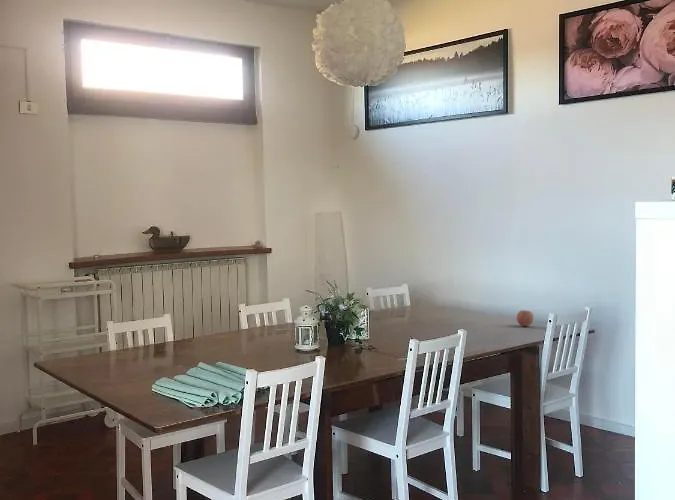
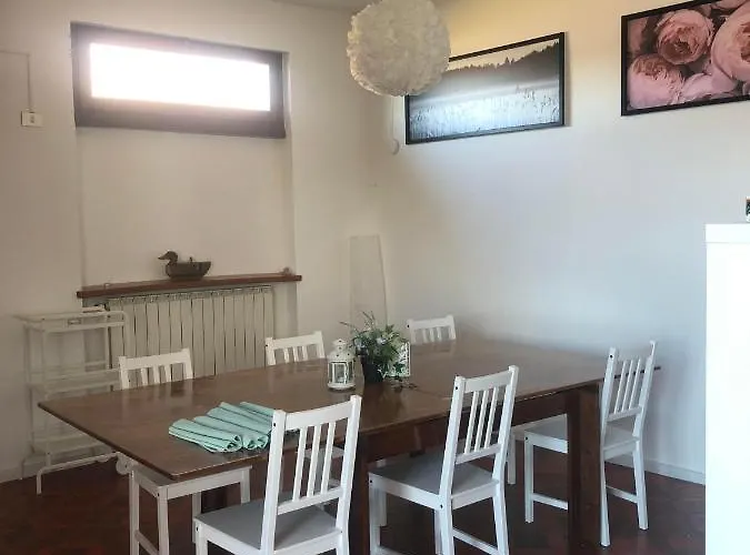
- fruit [516,309,535,327]
